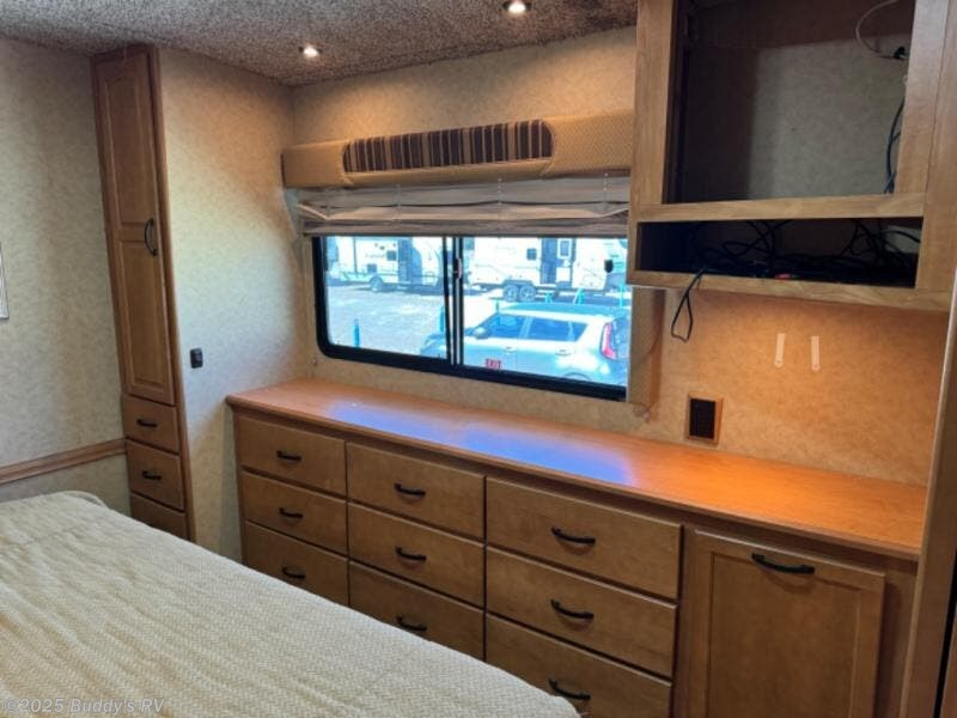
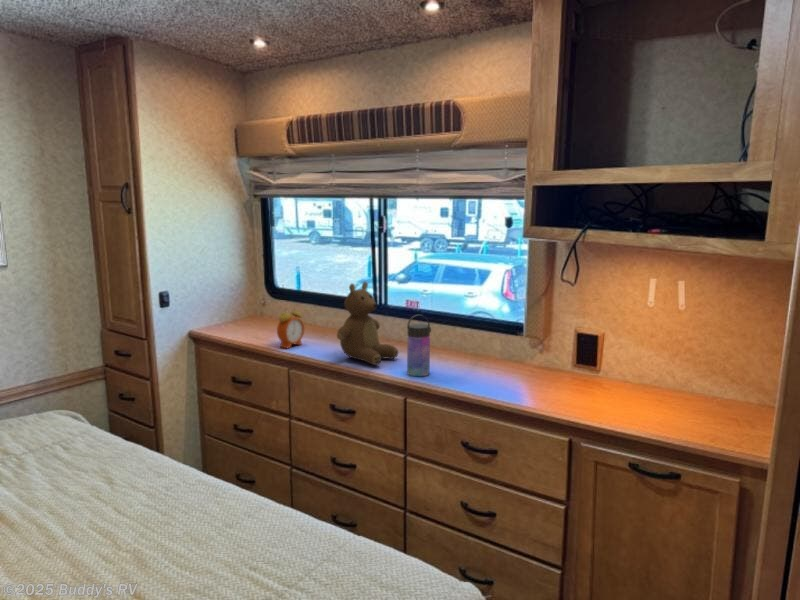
+ teddy bear [336,280,399,366]
+ alarm clock [276,304,306,349]
+ water bottle [406,314,432,377]
